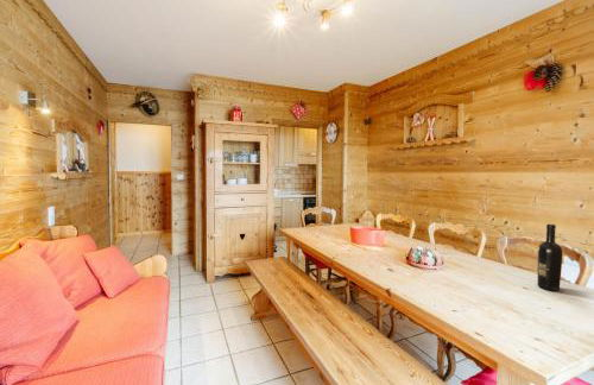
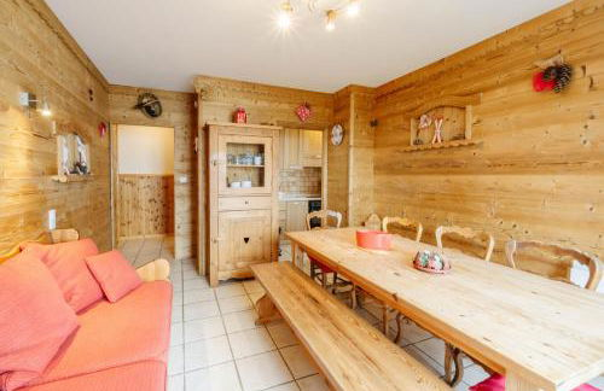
- wine bottle [537,223,563,292]
